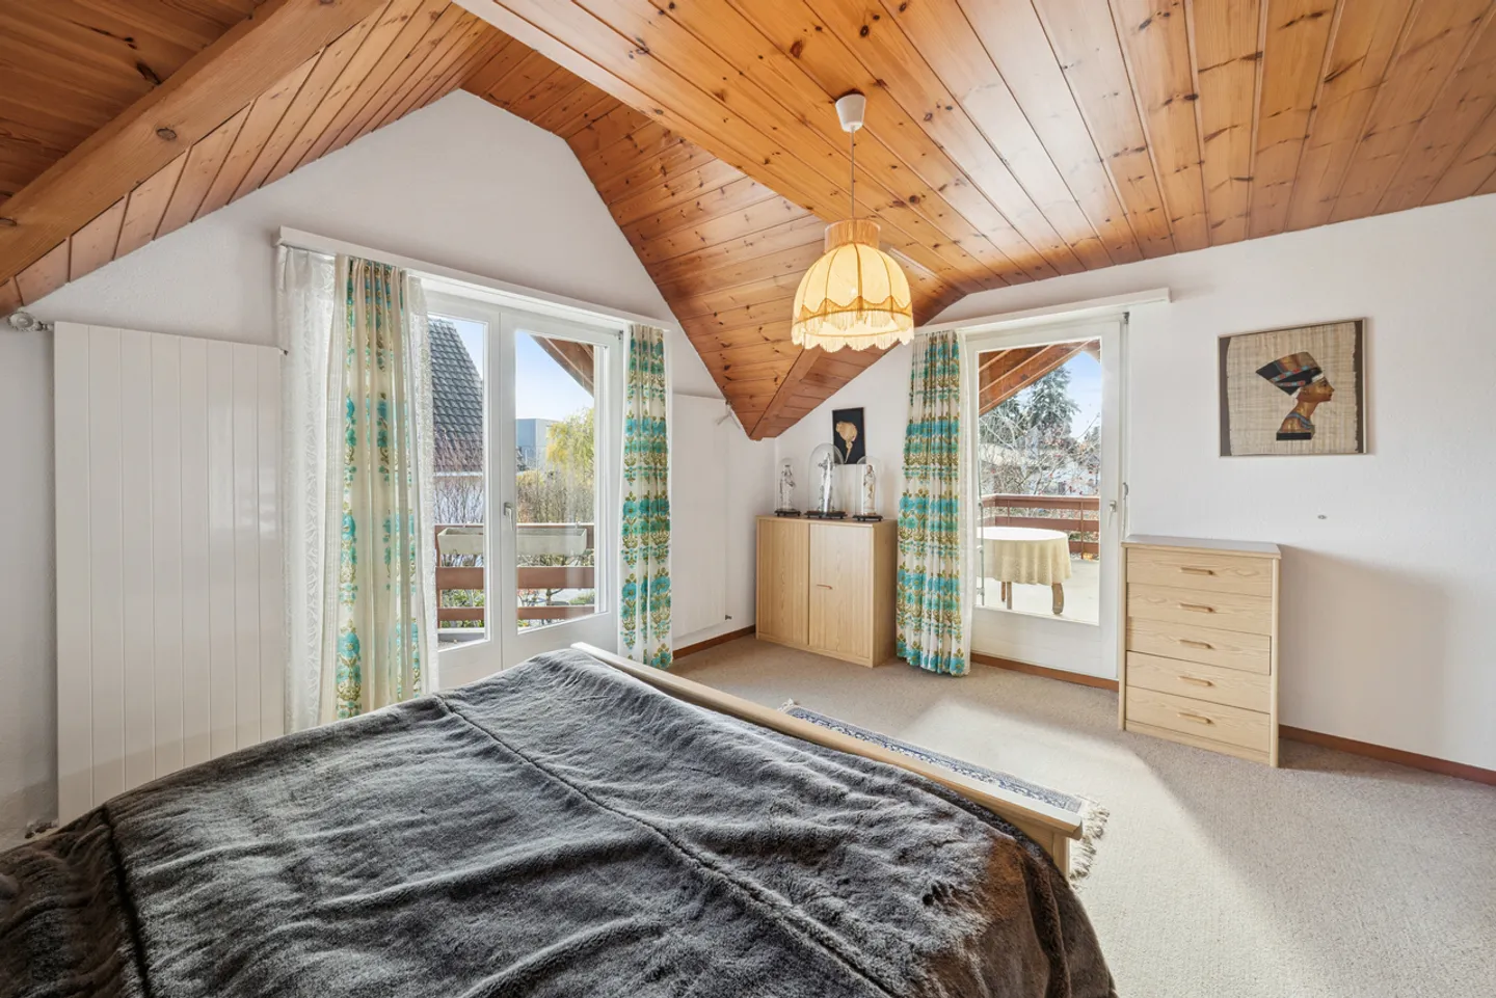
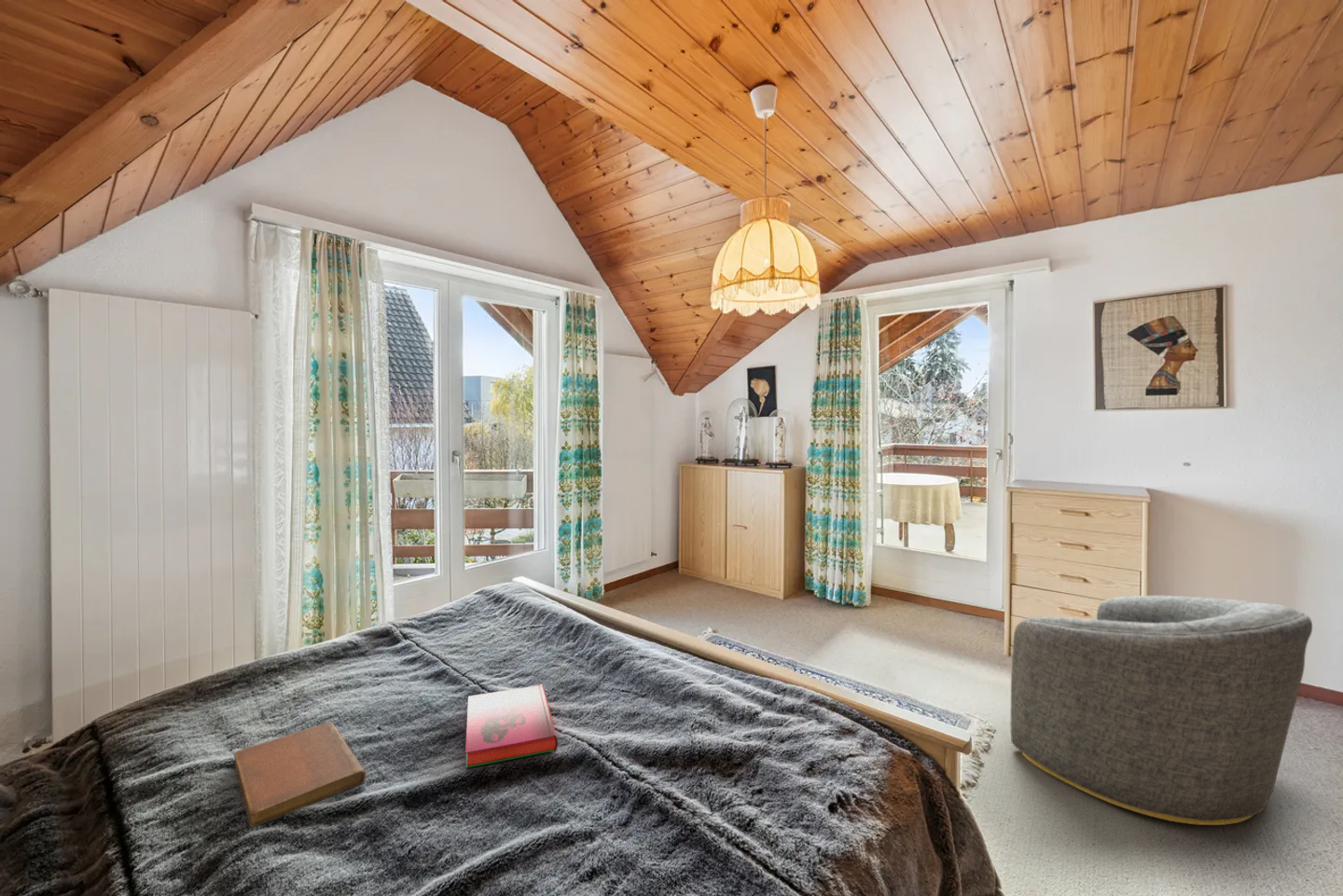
+ hardback book [464,683,559,769]
+ notebook [233,722,367,829]
+ armchair [1009,595,1313,826]
